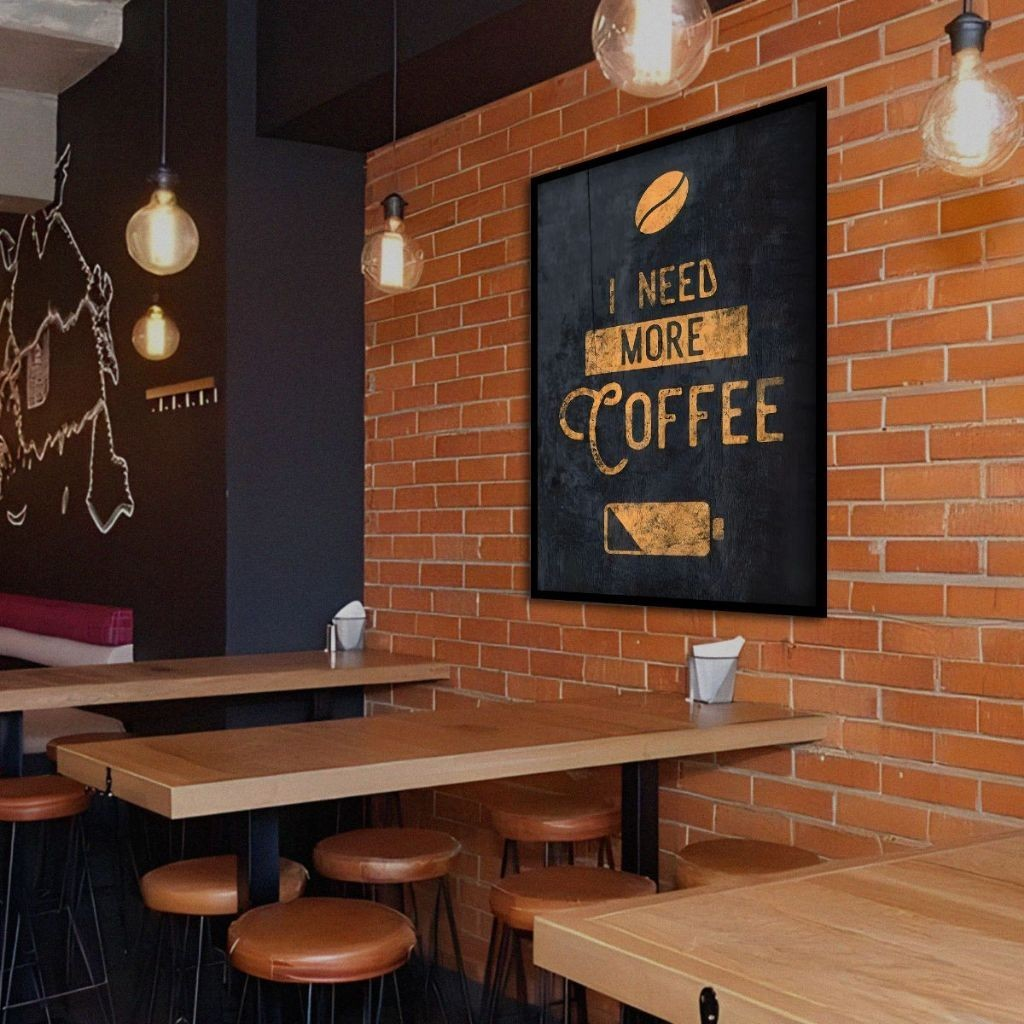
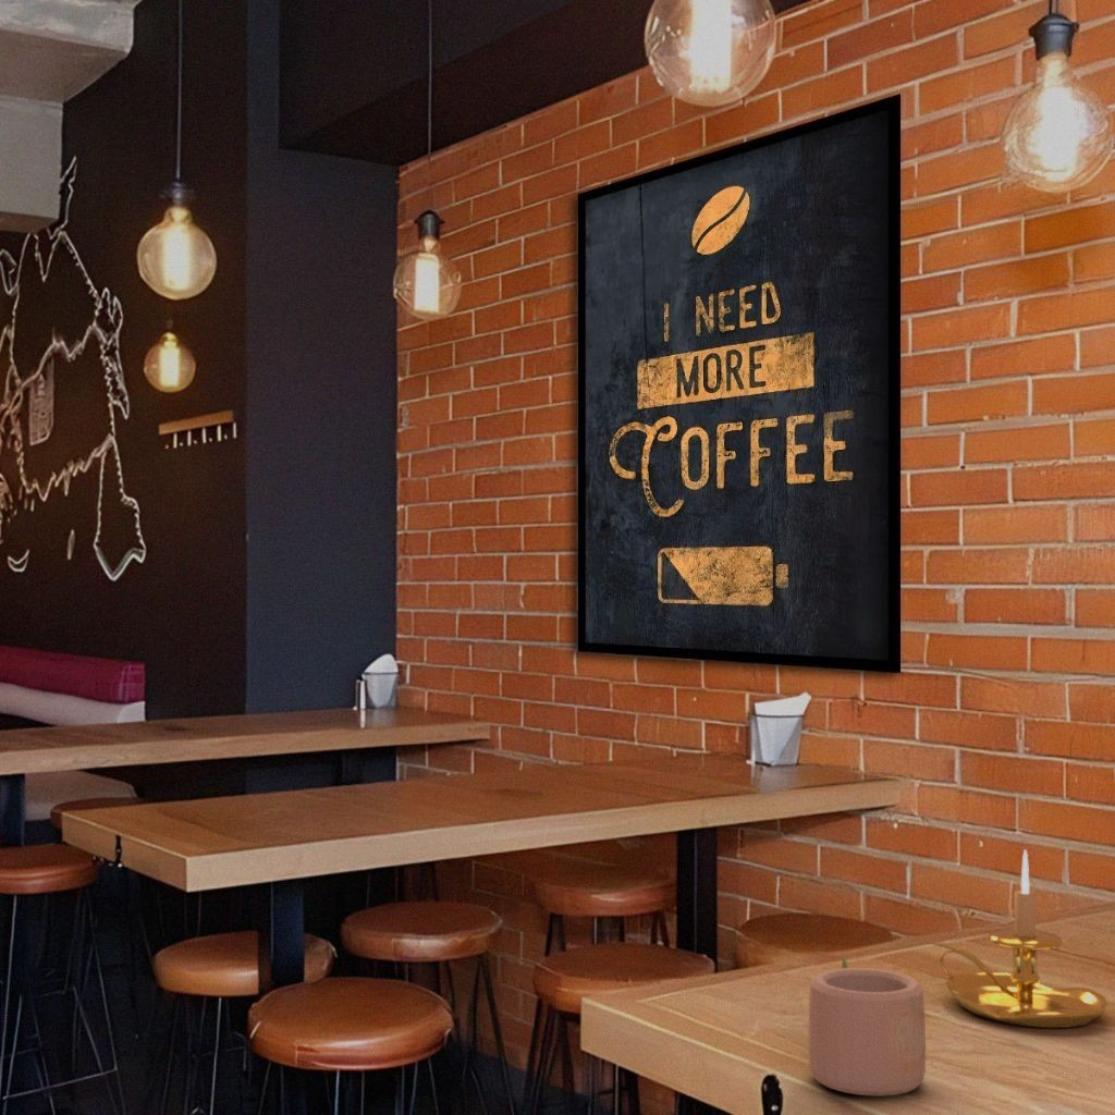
+ candle holder [928,849,1108,1029]
+ mug [808,956,927,1107]
